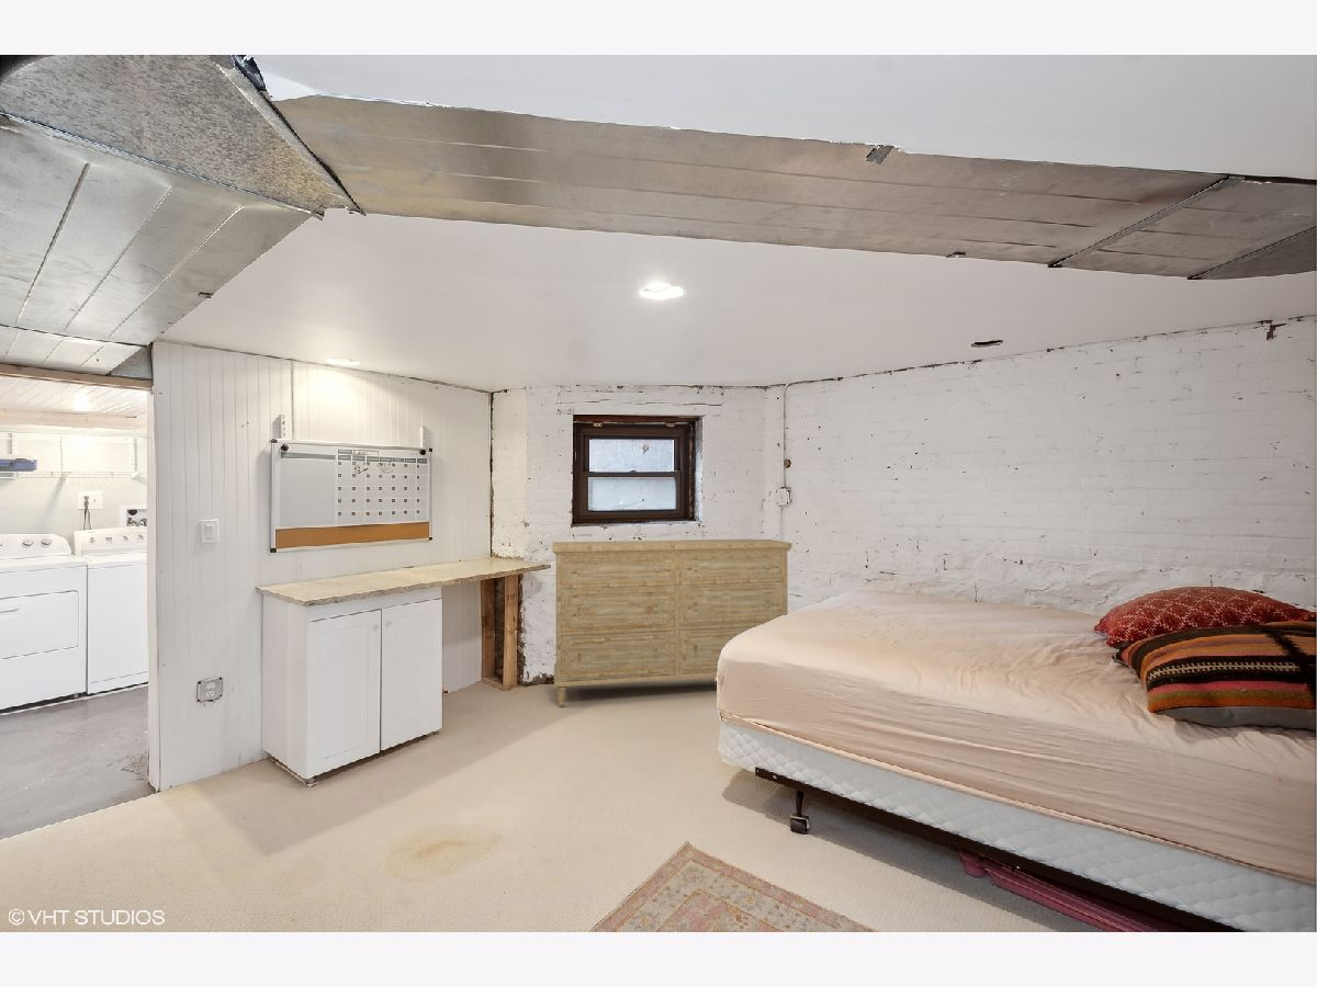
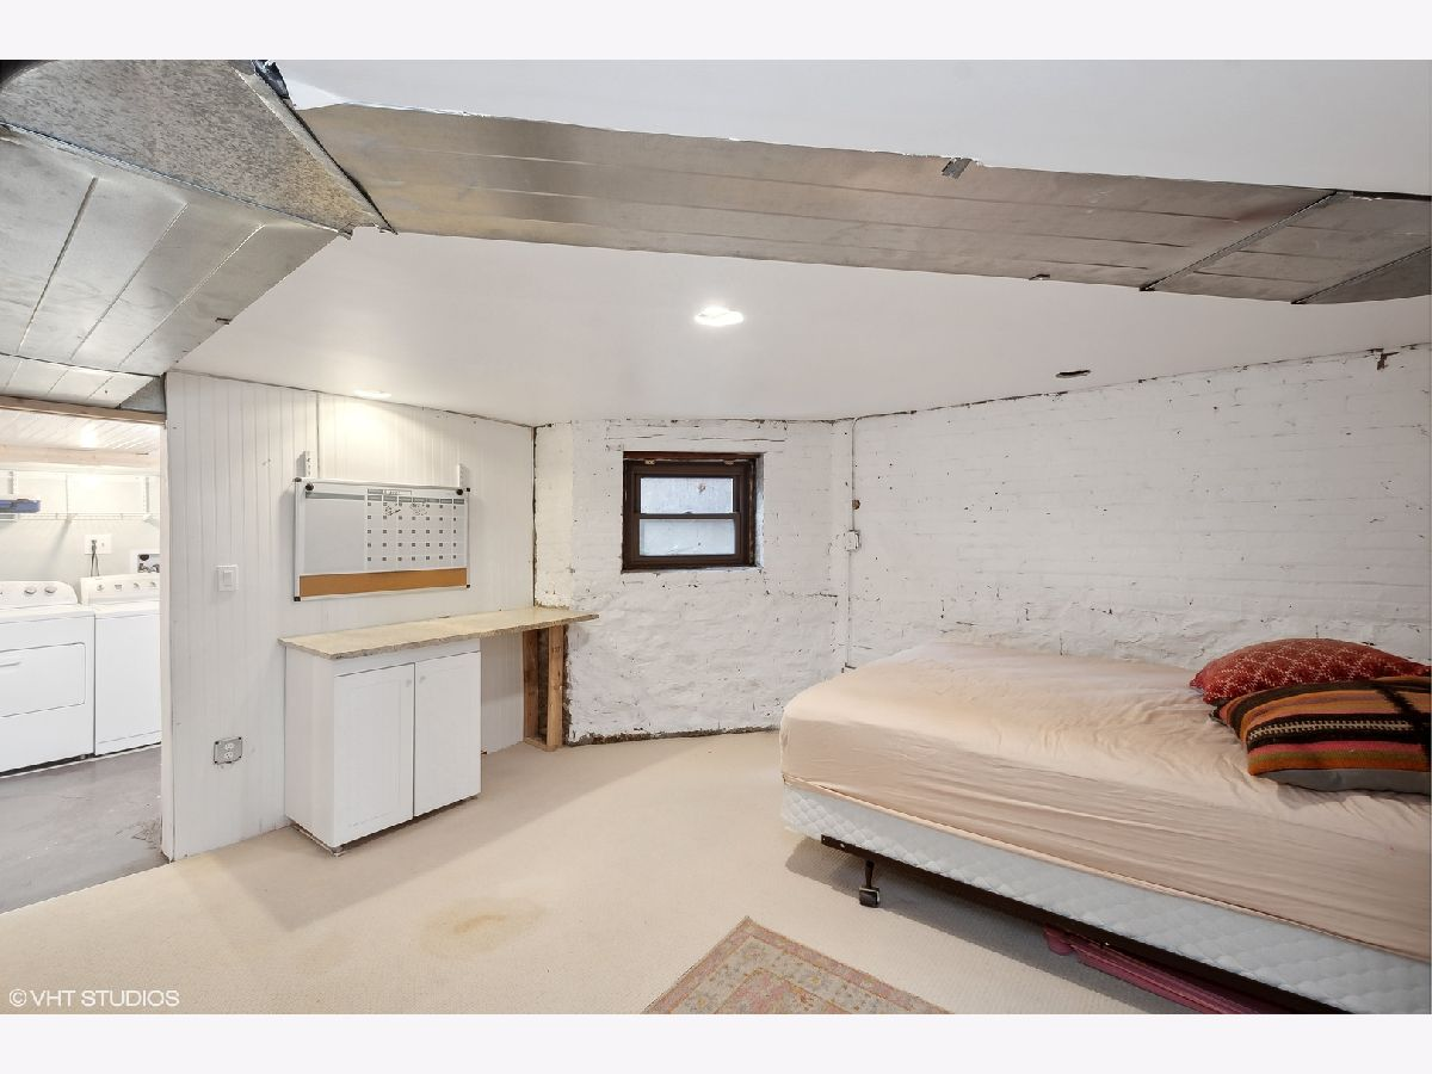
- dresser [551,538,793,707]
